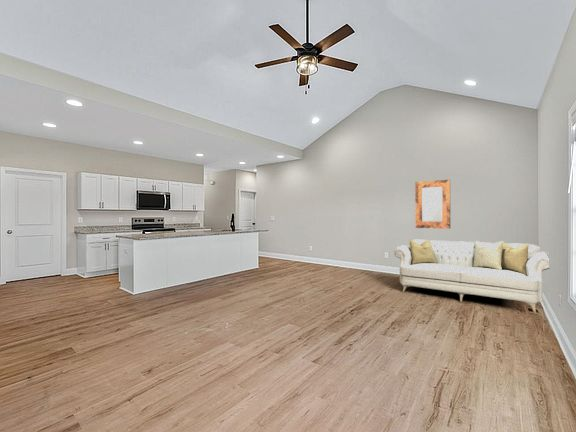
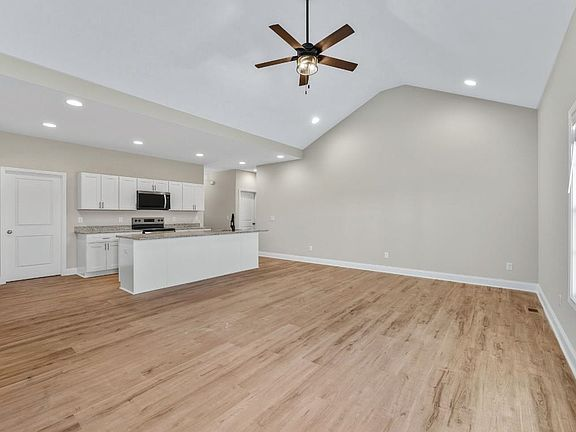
- home mirror [414,179,451,230]
- sofa [393,238,550,314]
